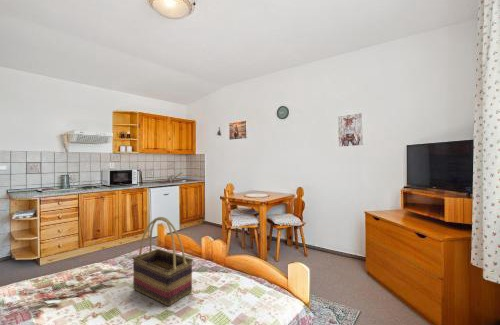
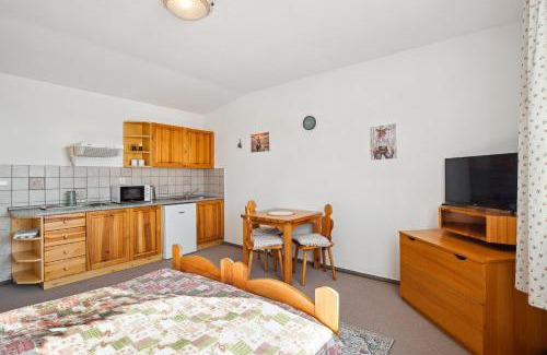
- woven basket [131,216,194,307]
